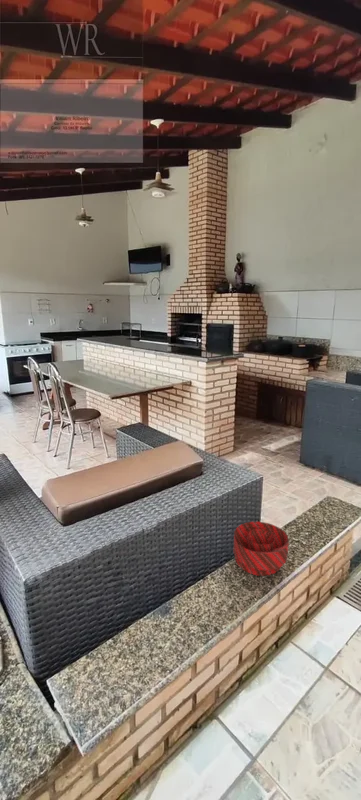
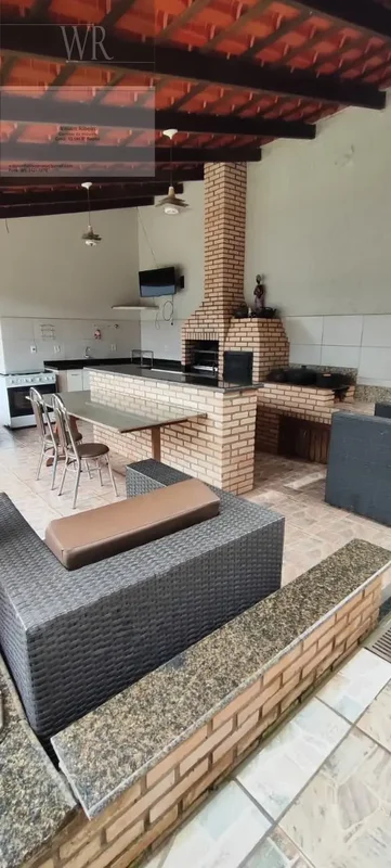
- bowl [232,521,290,577]
